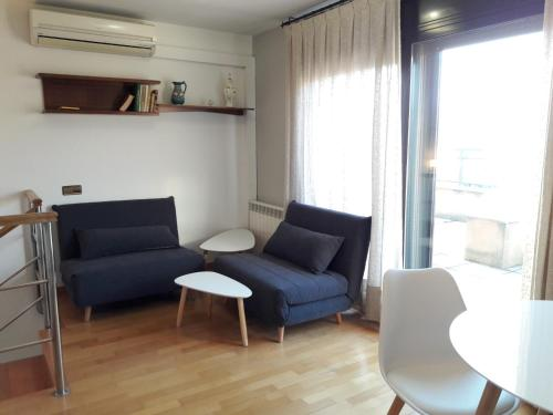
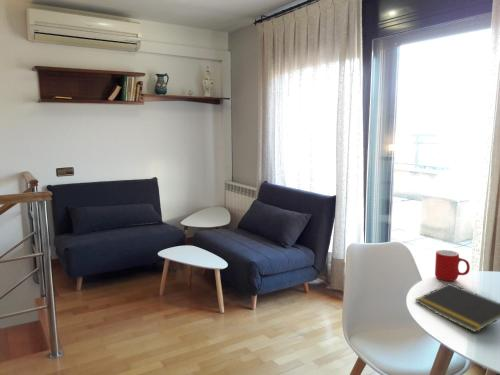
+ cup [434,249,471,282]
+ notepad [414,282,500,333]
